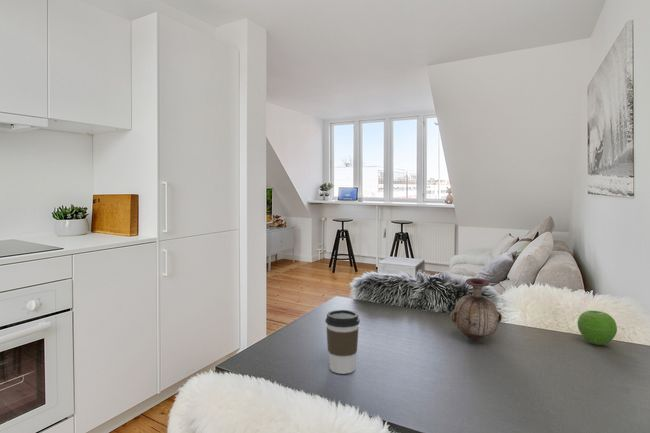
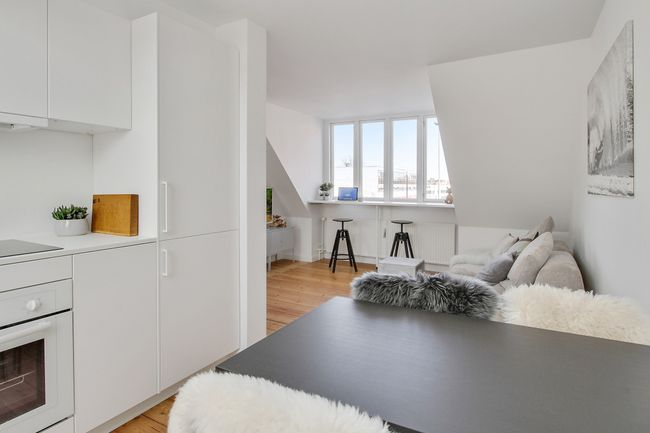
- fruit [576,310,618,346]
- coffee cup [324,309,361,375]
- vase [449,277,503,341]
